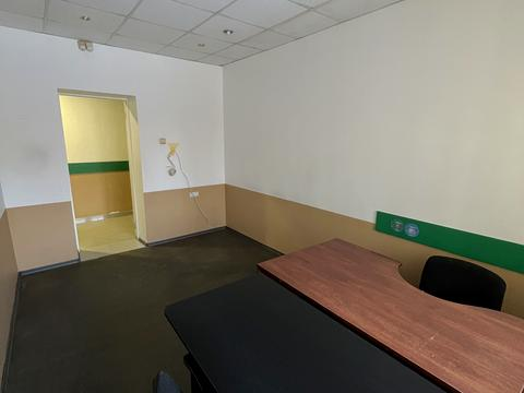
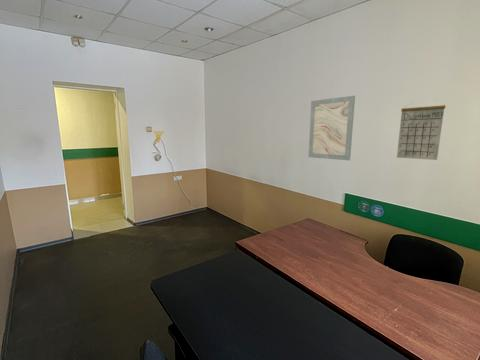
+ wall art [307,95,356,161]
+ calendar [396,99,446,161]
